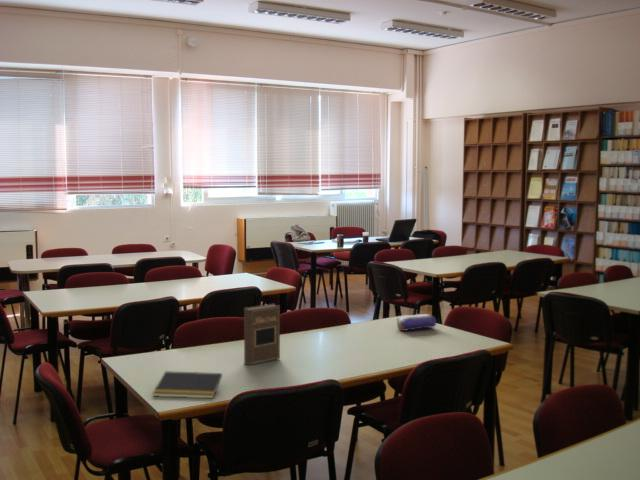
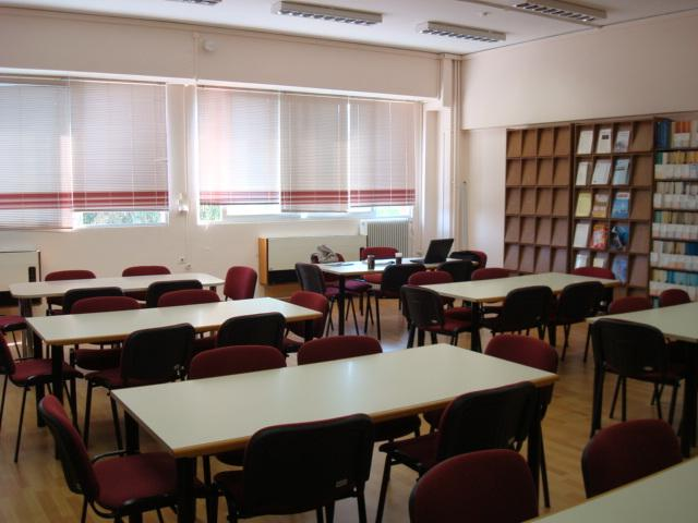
- notepad [152,370,223,399]
- book [243,303,281,366]
- pencil case [396,313,437,332]
